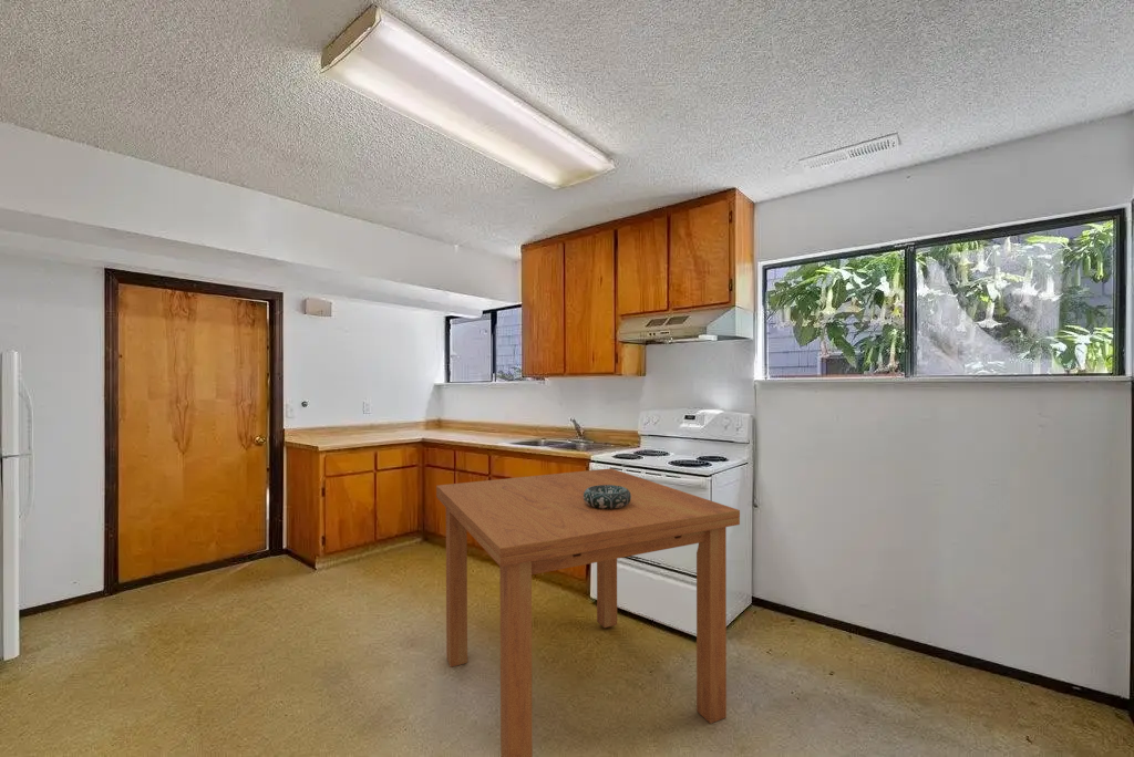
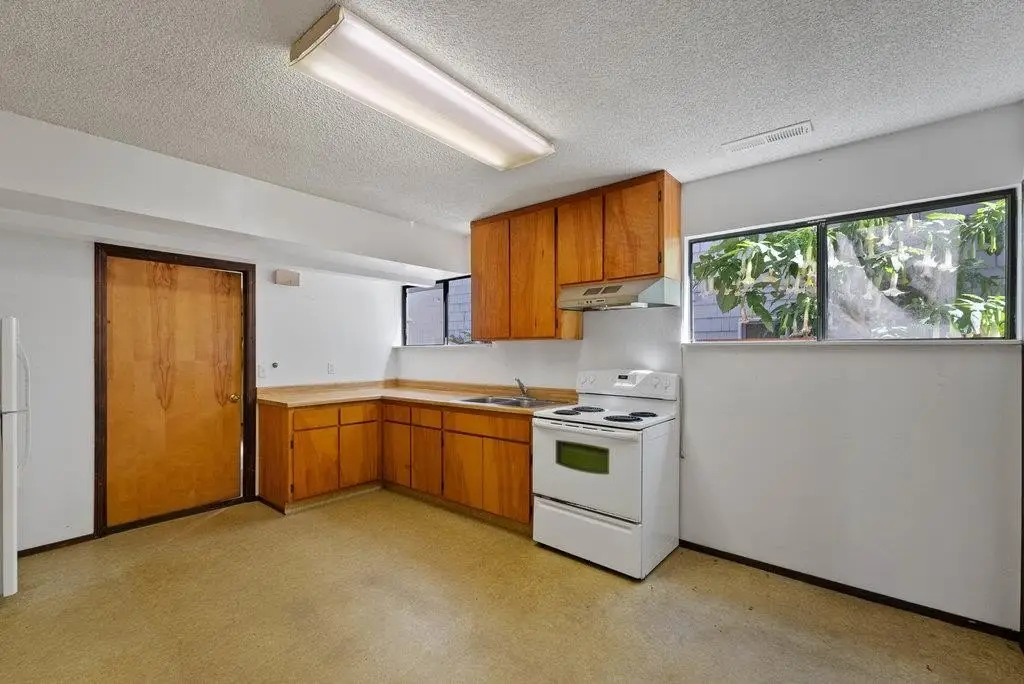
- dining table [435,467,741,757]
- decorative bowl [584,485,631,509]
